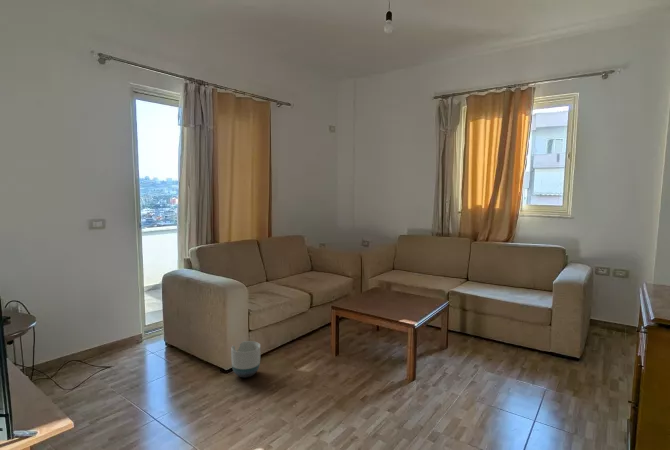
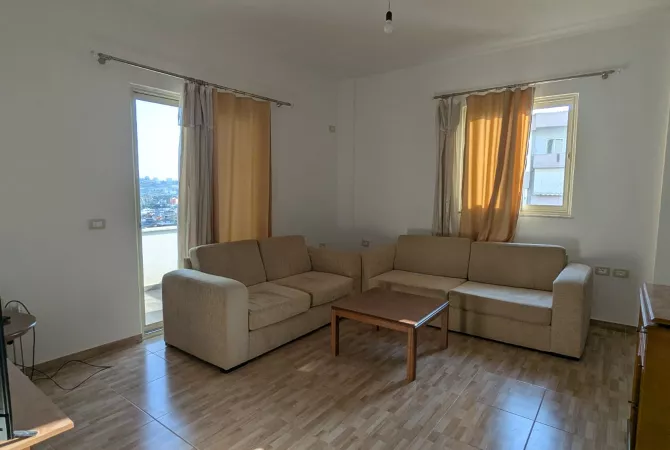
- planter [230,340,261,378]
